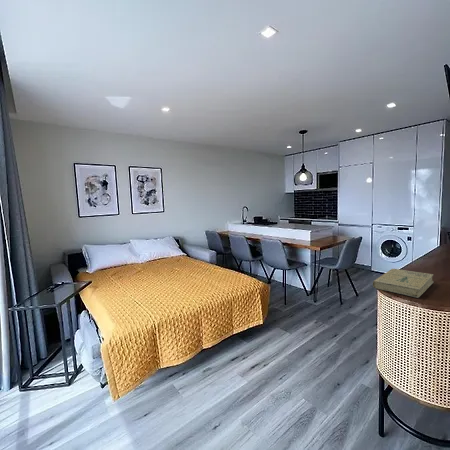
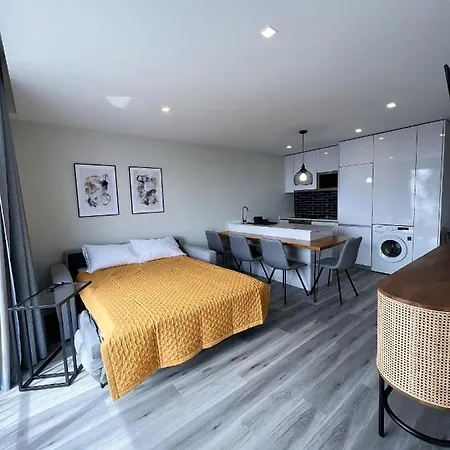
- book [372,268,435,299]
